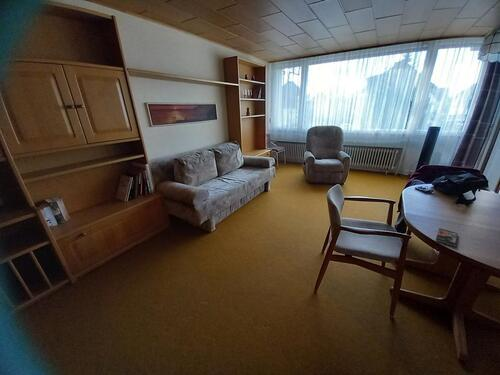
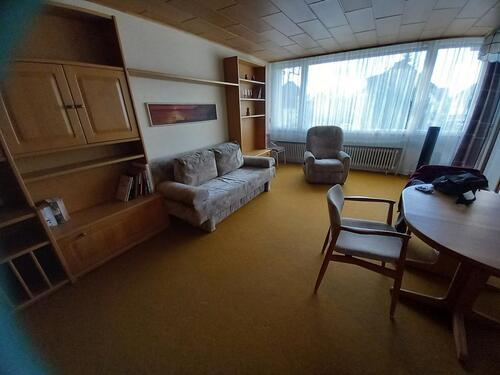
- smartphone [435,227,459,247]
